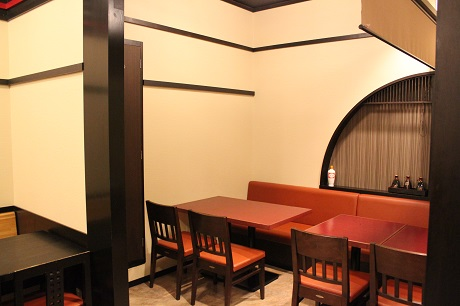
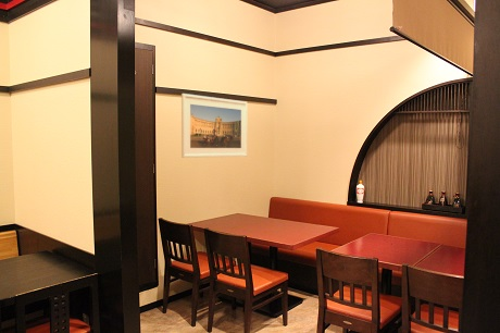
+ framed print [180,92,248,159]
